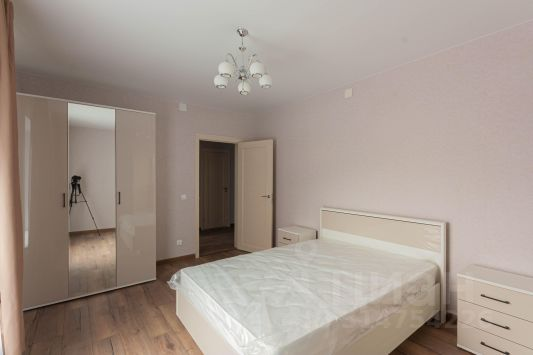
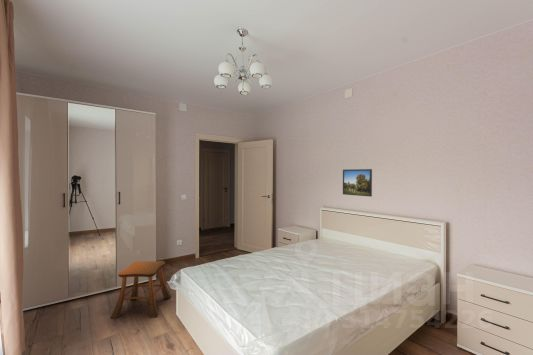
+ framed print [342,168,373,198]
+ stool [109,260,173,320]
